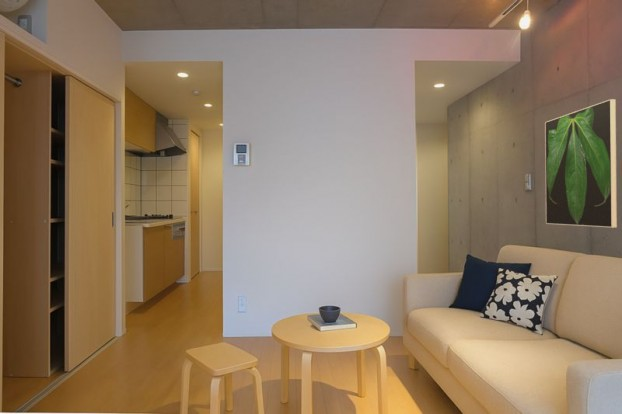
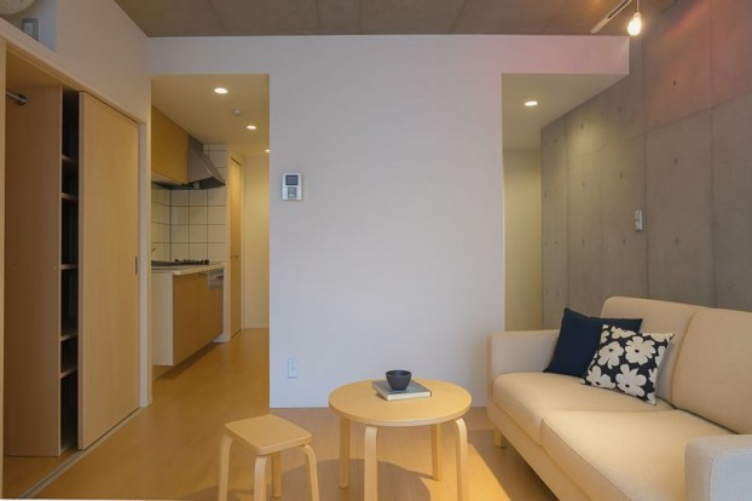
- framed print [544,98,618,228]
